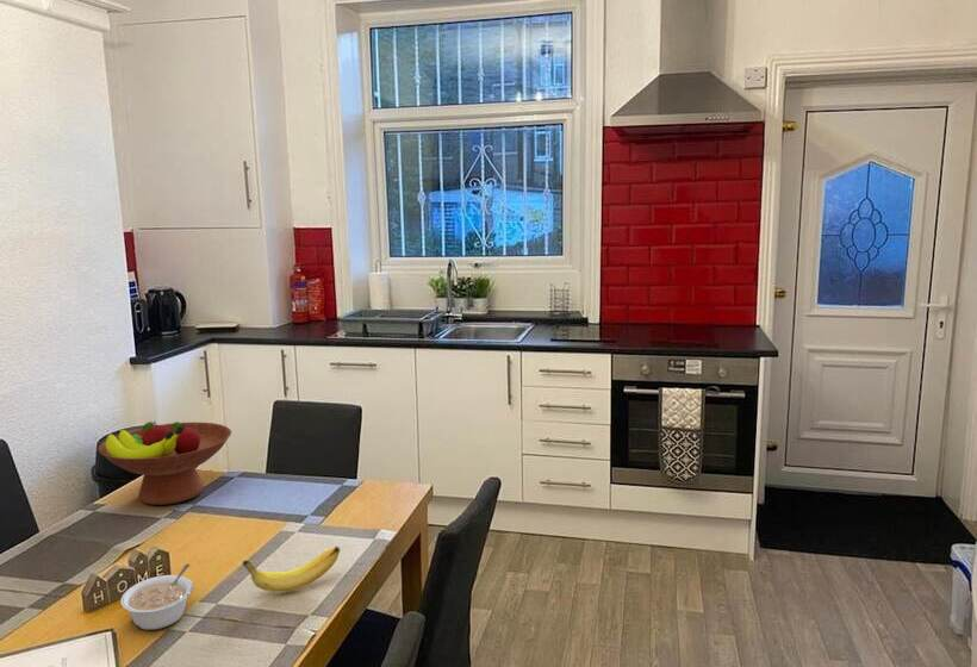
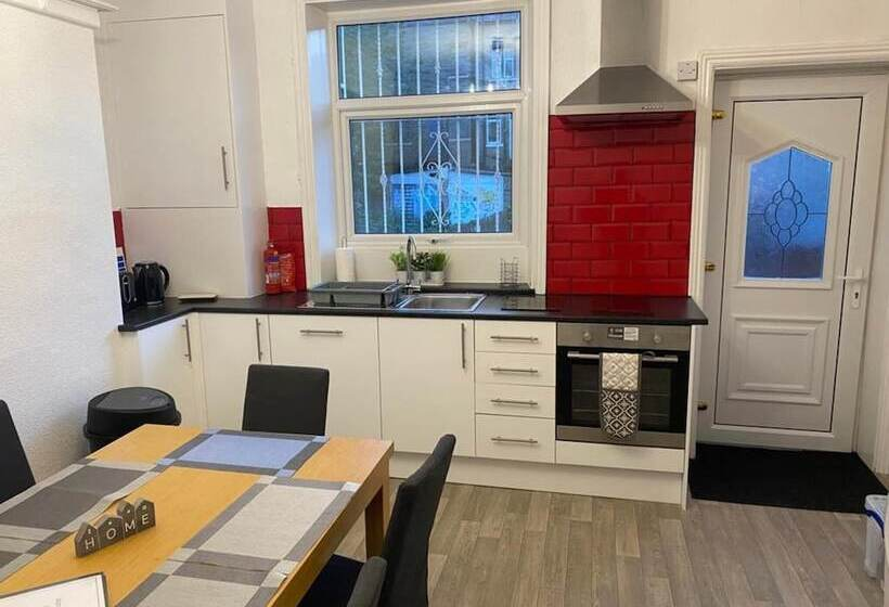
- banana [242,546,342,593]
- legume [119,563,194,631]
- fruit bowl [97,420,232,506]
